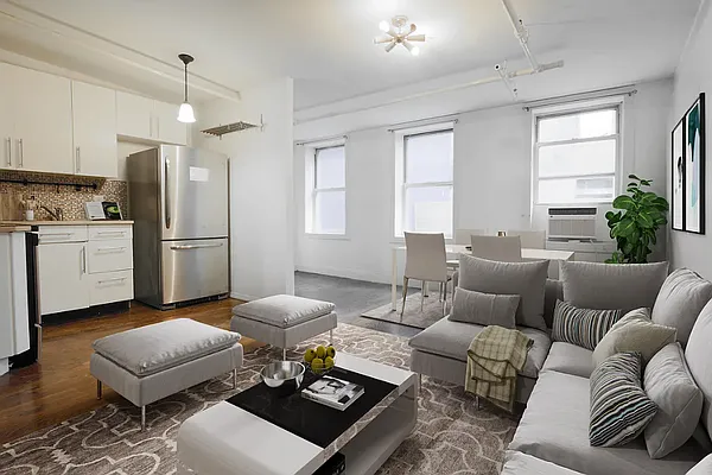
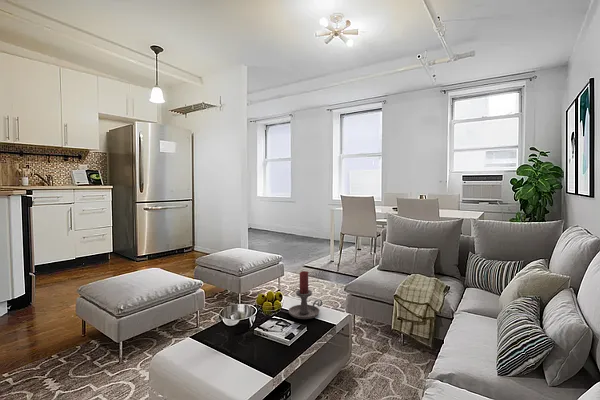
+ candle holder [288,270,323,320]
